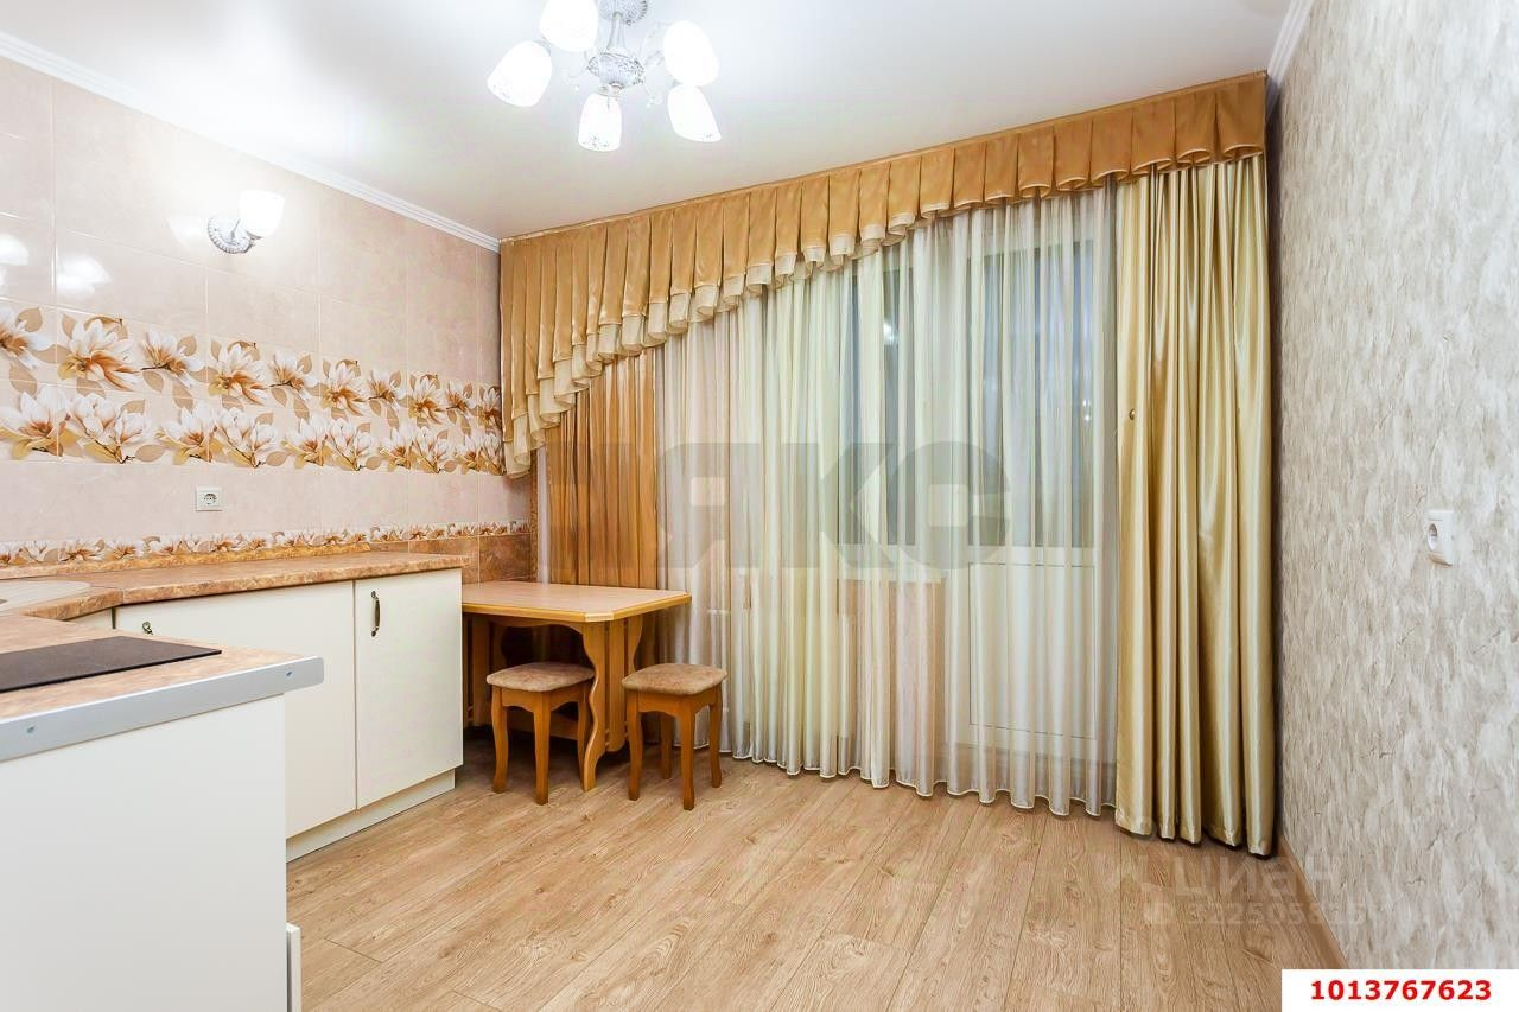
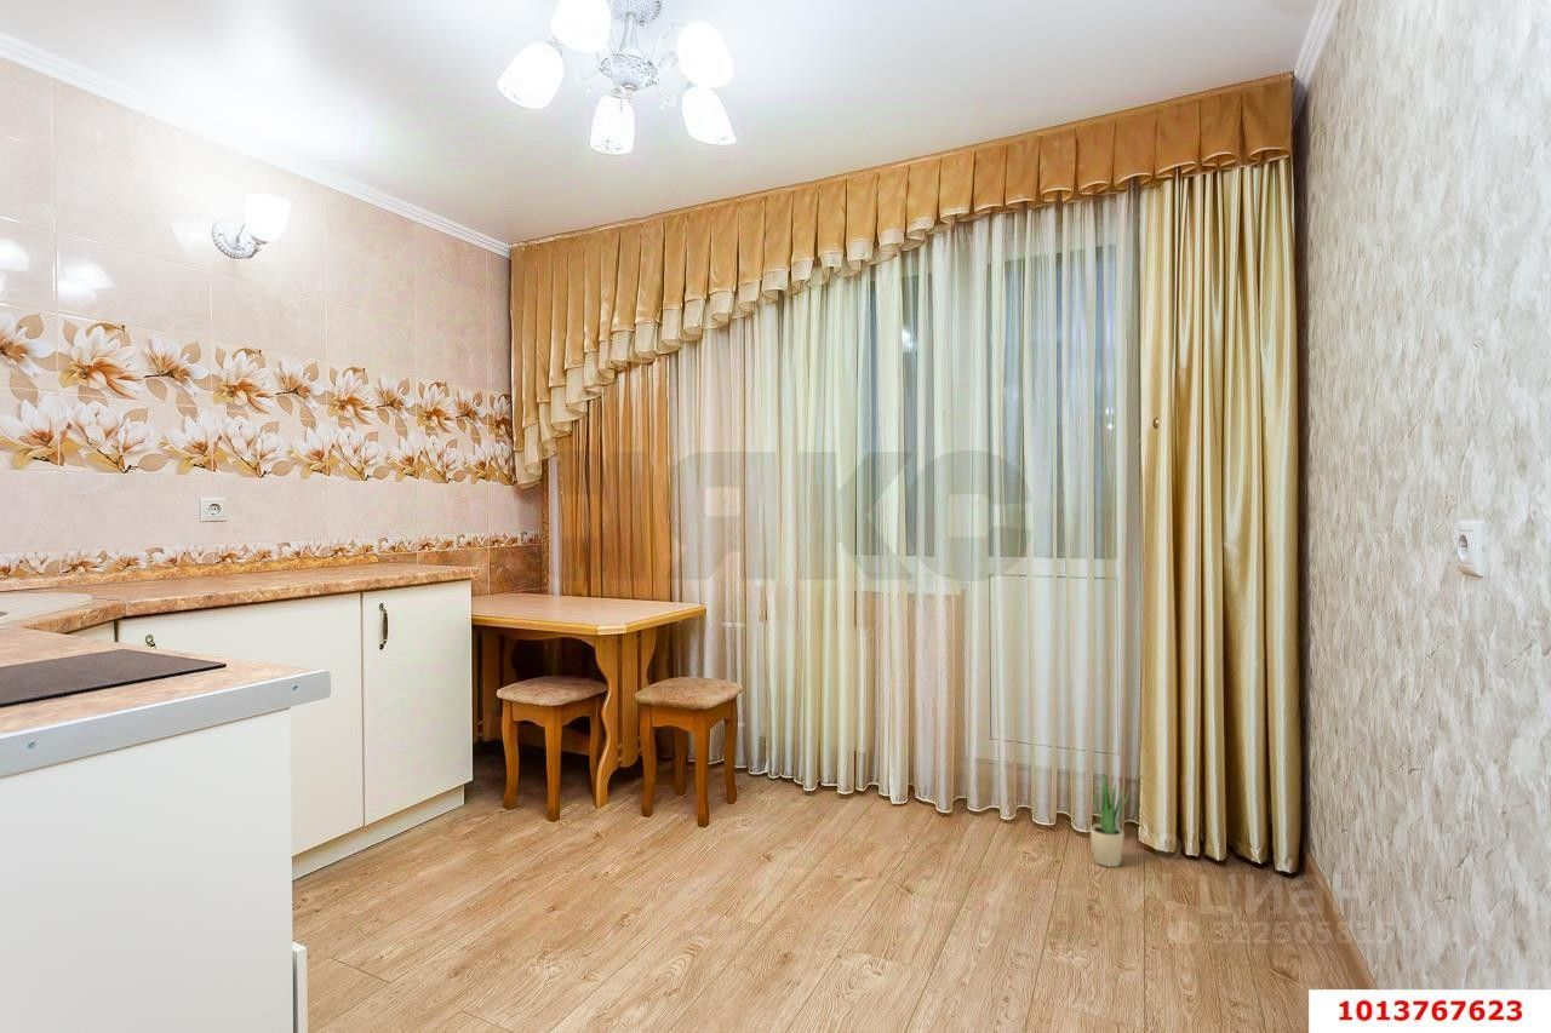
+ potted plant [1088,773,1132,868]
